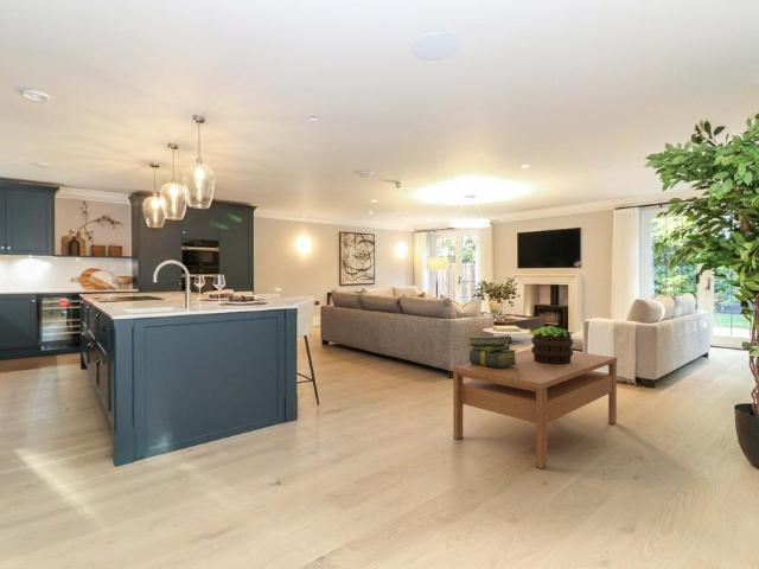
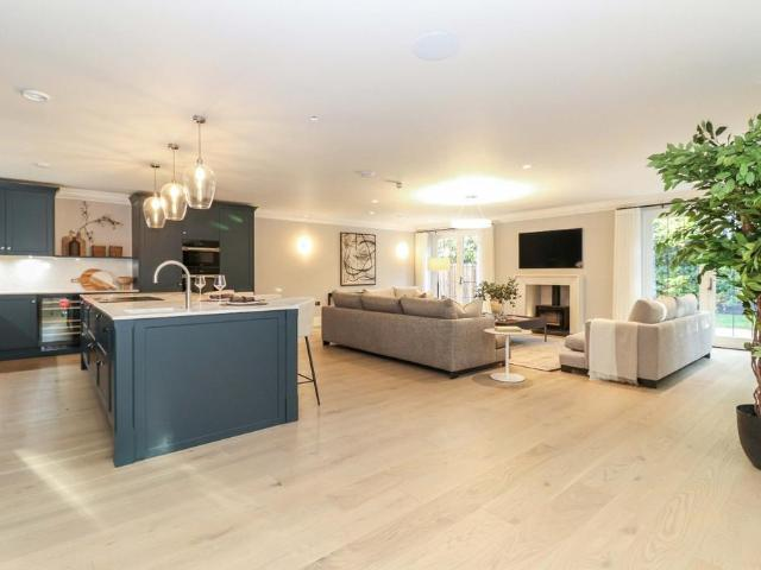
- coffee table [452,347,618,469]
- stack of books [467,334,518,367]
- potted plant [530,325,574,365]
